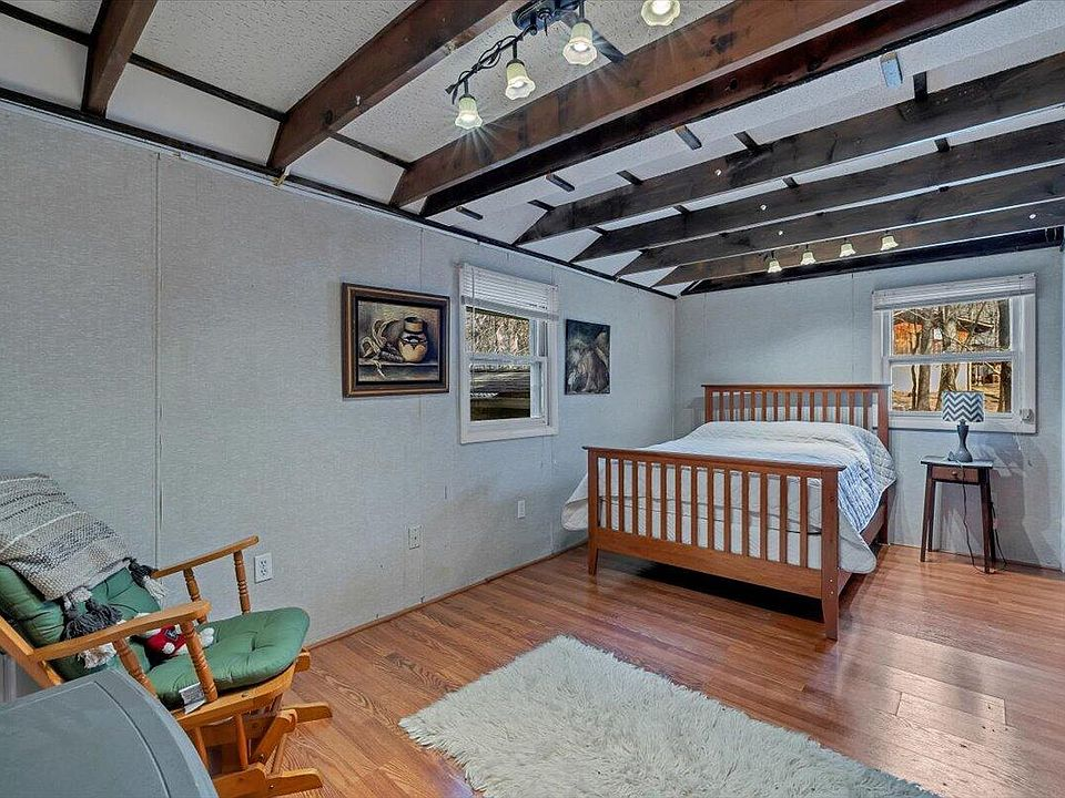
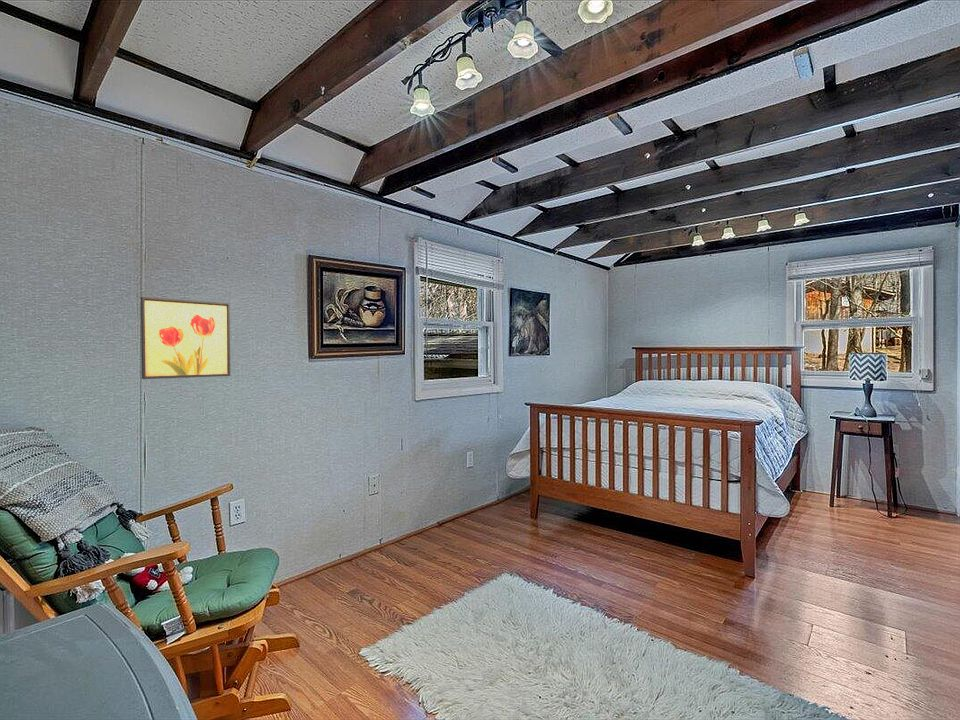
+ wall art [140,296,231,380]
